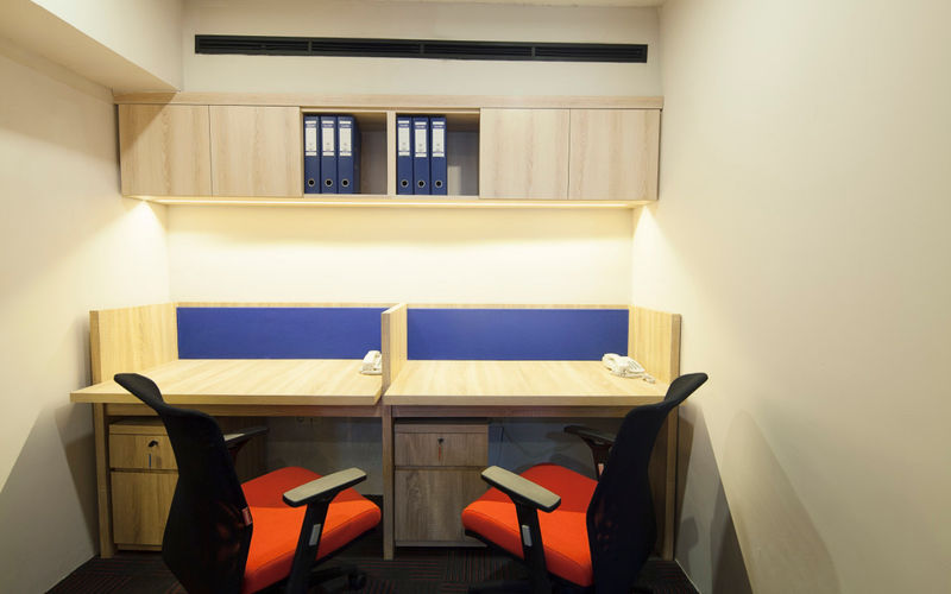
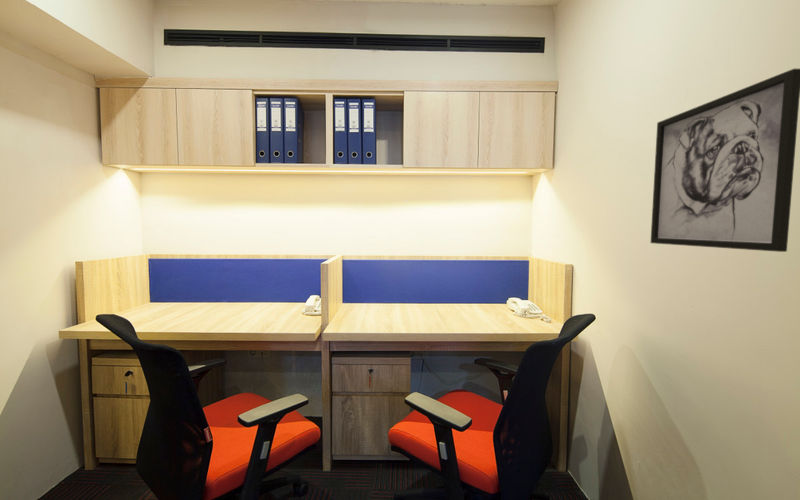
+ wall art [650,68,800,253]
